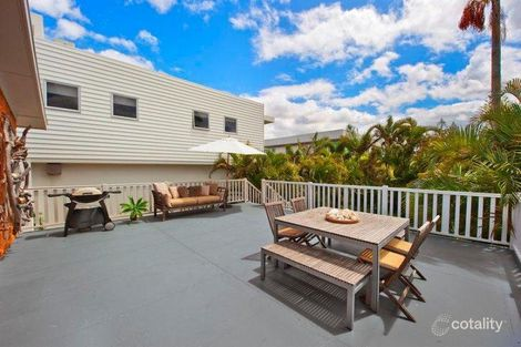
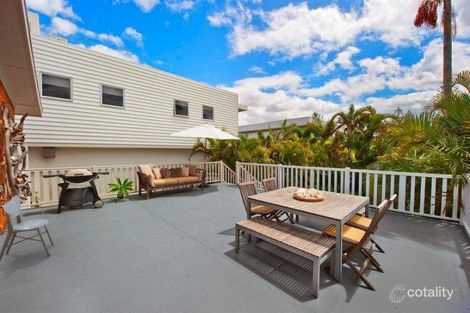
+ dining chair [0,194,54,263]
